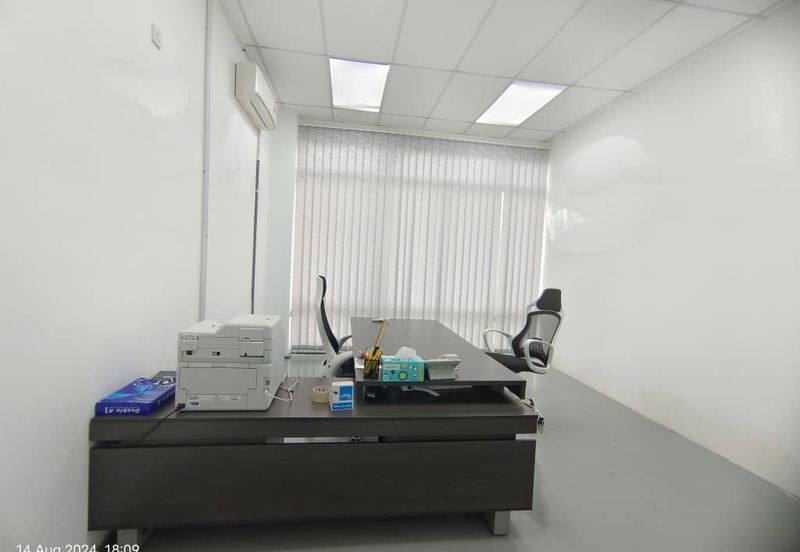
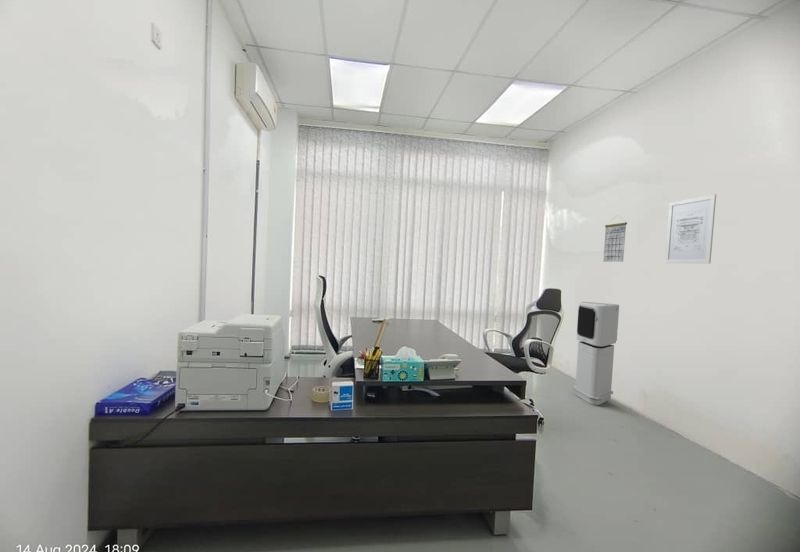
+ wall art [664,194,717,265]
+ air purifier [572,301,620,406]
+ calendar [602,215,628,263]
